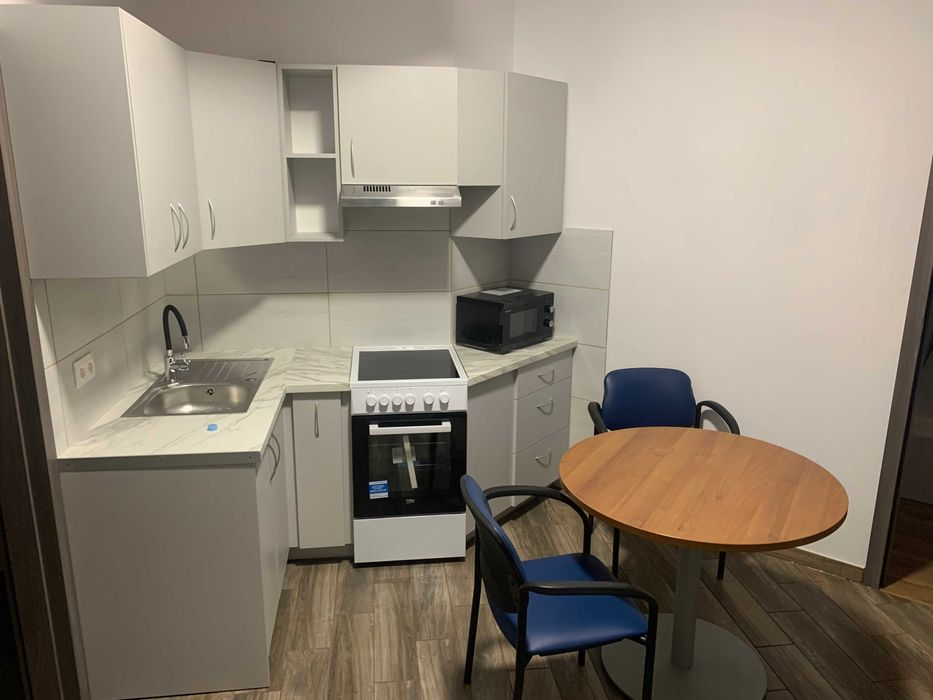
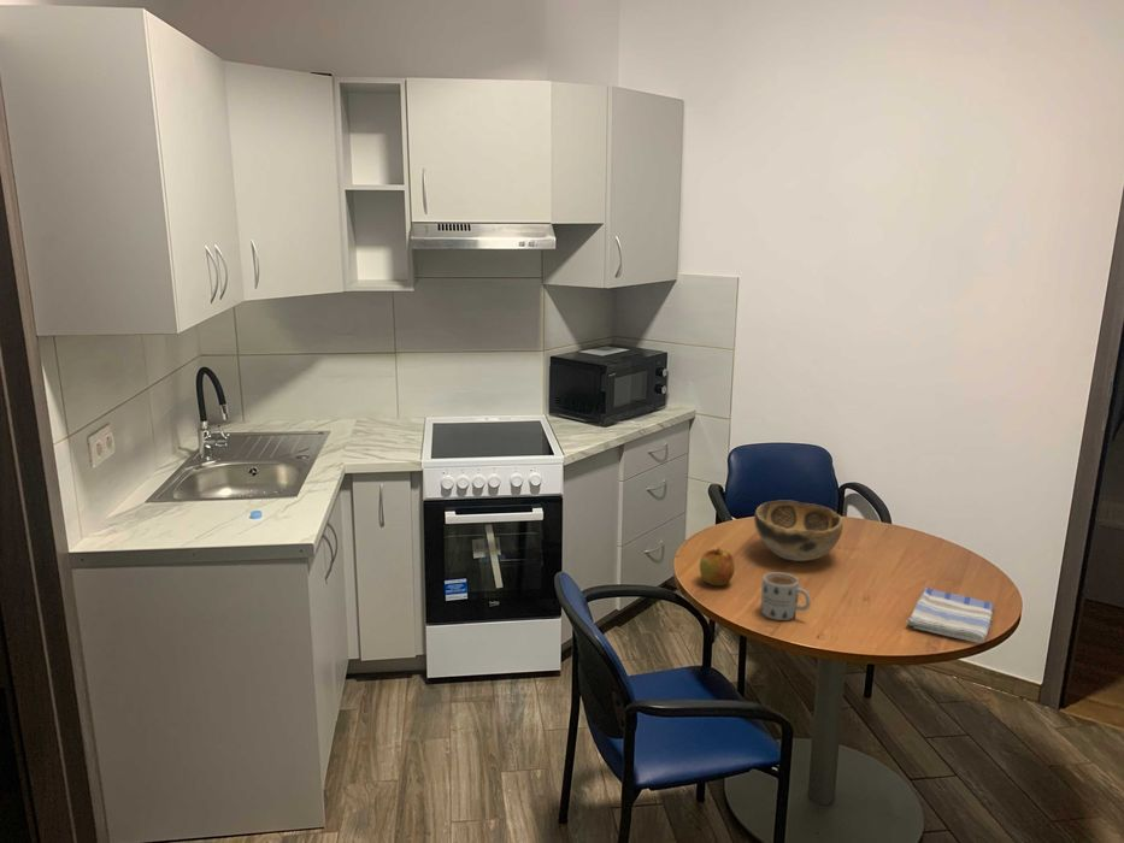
+ mug [760,571,812,621]
+ apple [699,547,736,586]
+ dish towel [905,586,995,644]
+ decorative bowl [753,500,845,562]
